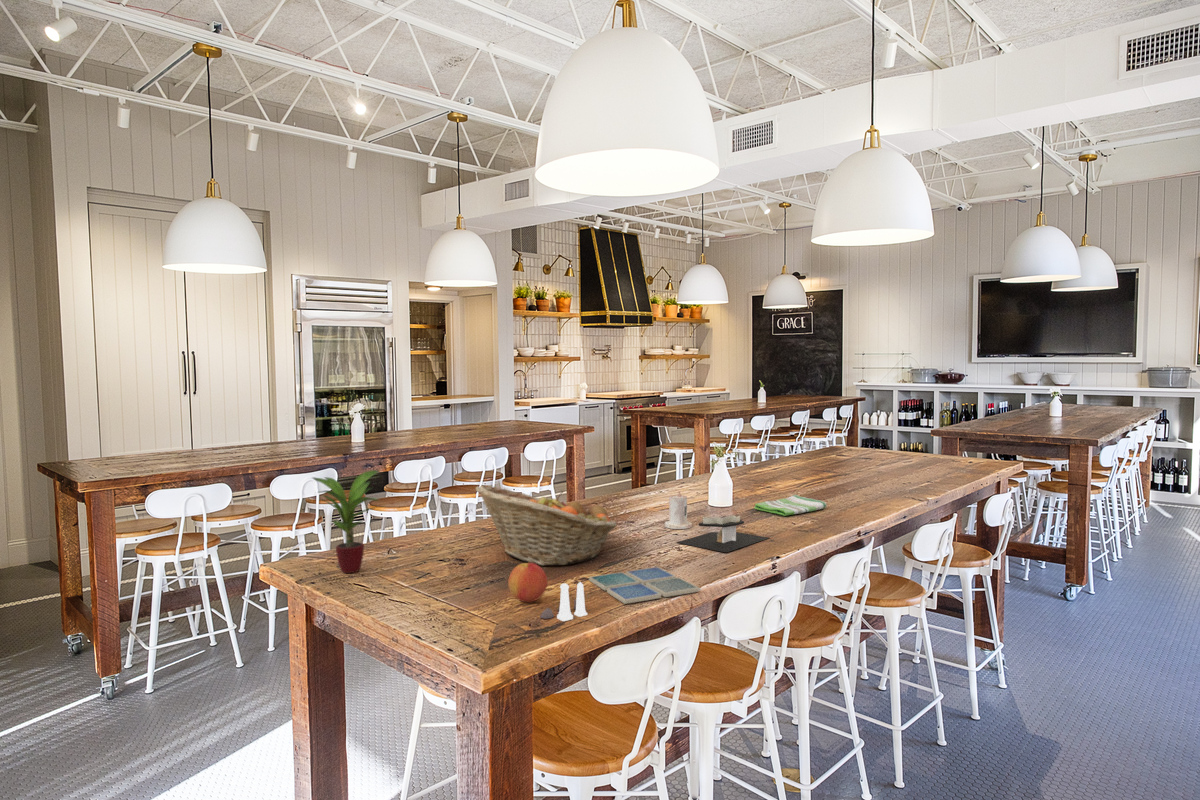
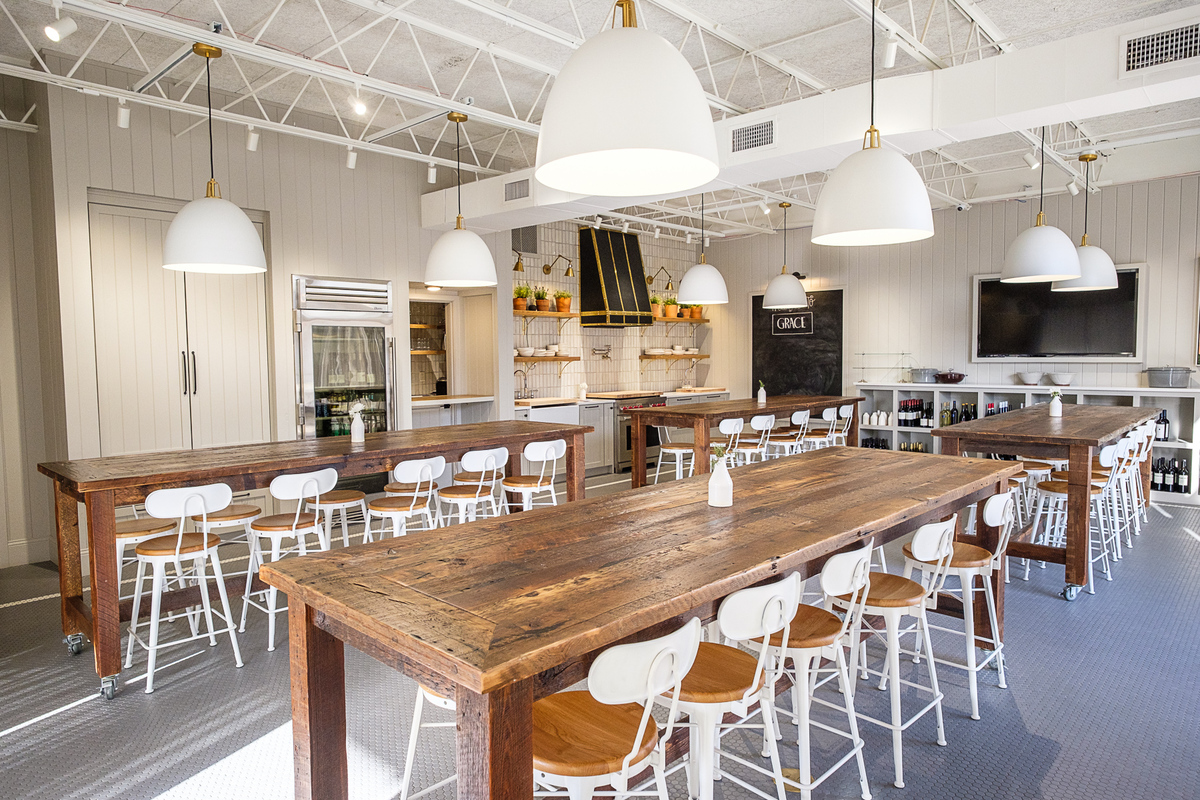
- salt and pepper shaker set [539,581,588,622]
- dish towel [753,494,828,517]
- apple [507,562,548,603]
- napkin holder [676,514,769,553]
- potted plant [311,469,381,574]
- candle [664,490,693,530]
- fruit basket [475,484,618,567]
- drink coaster [588,566,701,605]
